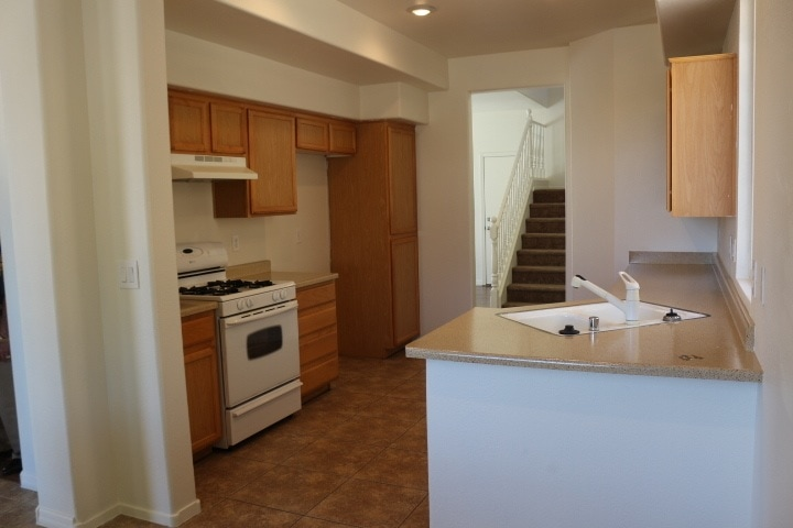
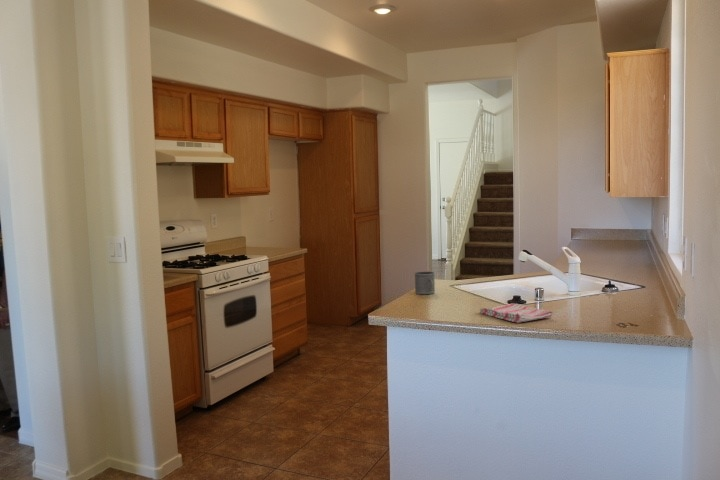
+ dish towel [479,302,554,324]
+ mug [413,271,436,295]
